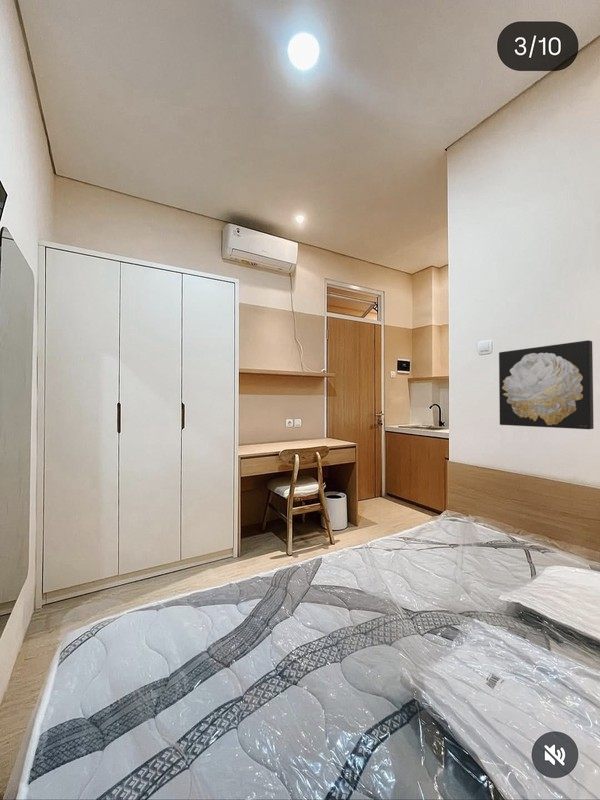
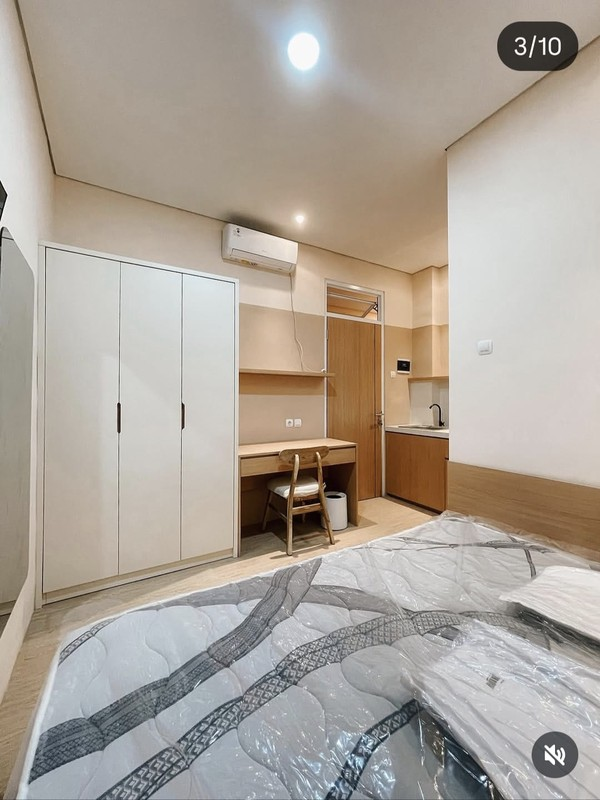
- wall art [498,339,595,430]
